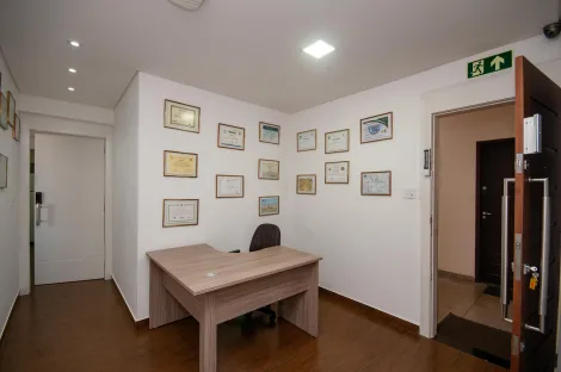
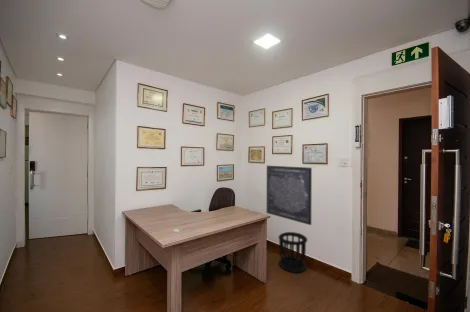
+ wastebasket [277,231,308,274]
+ wall art [266,165,313,226]
